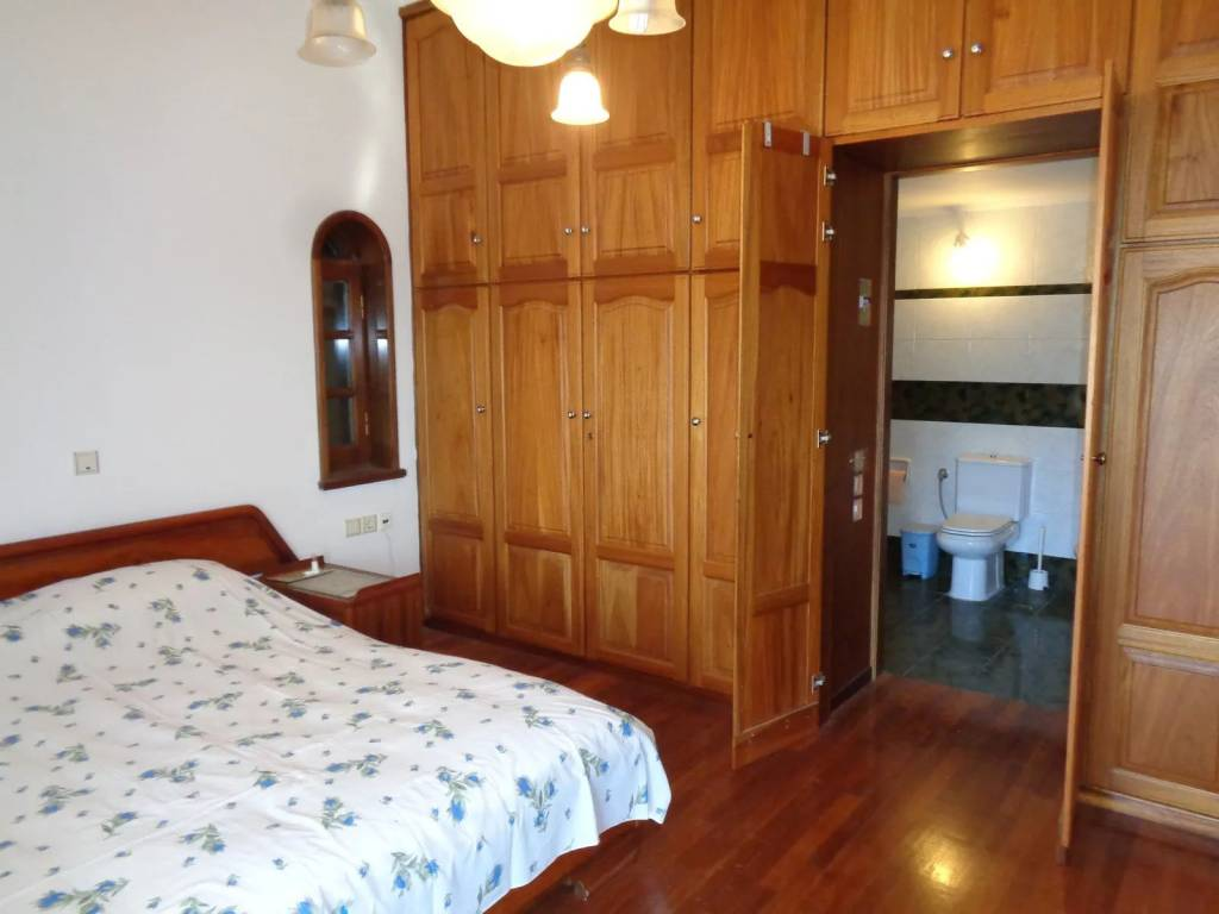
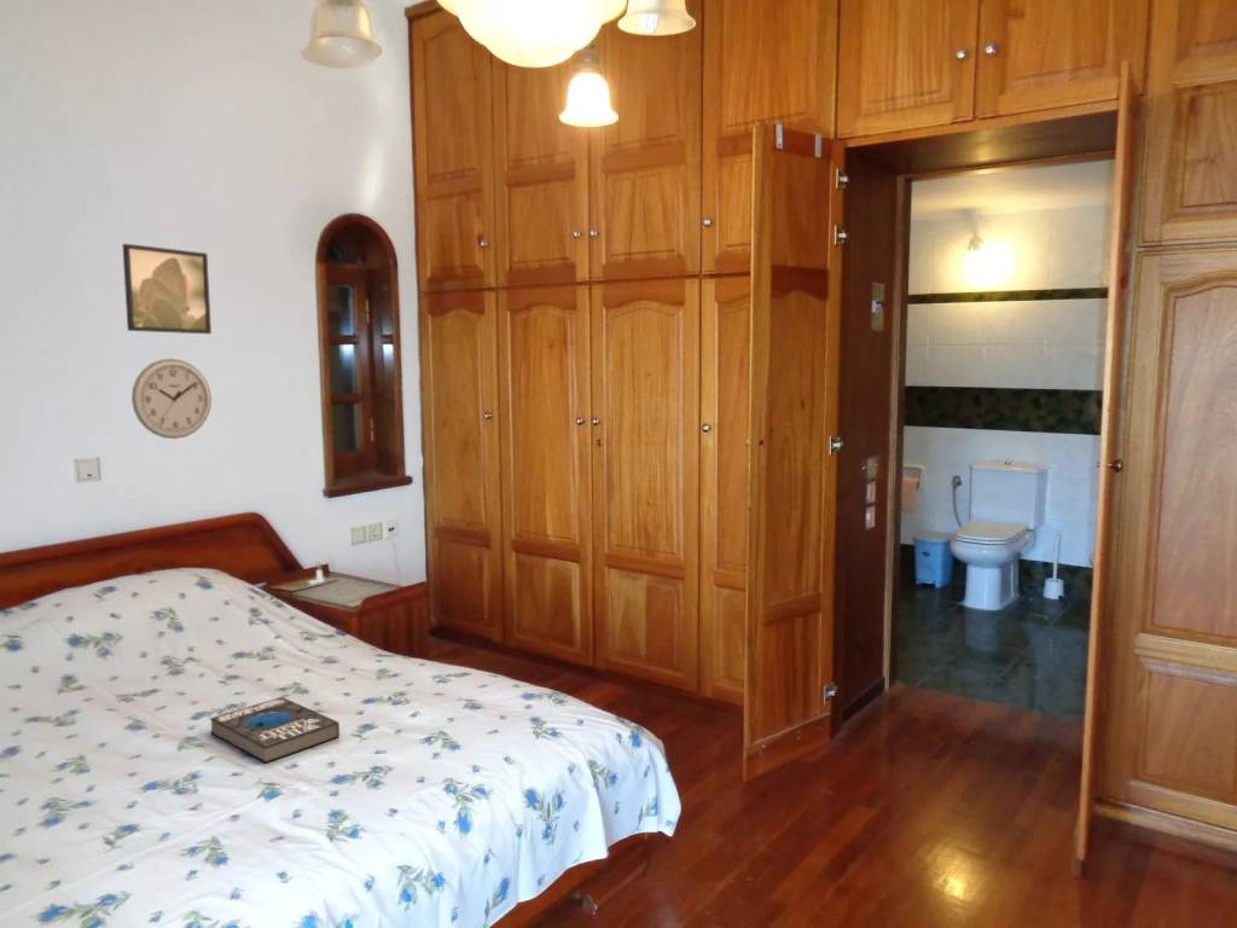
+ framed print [121,243,213,335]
+ wall clock [130,358,213,440]
+ book [209,696,341,764]
